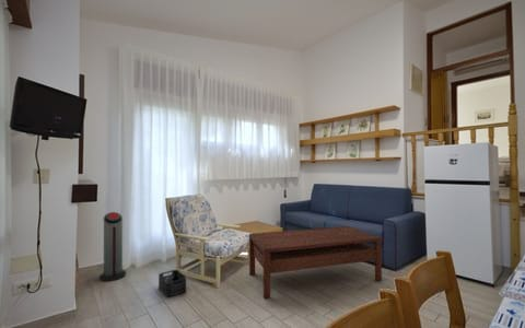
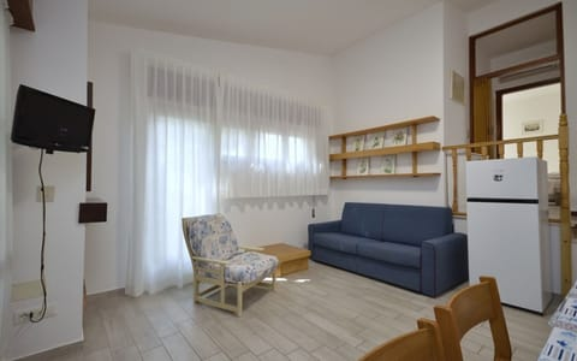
- coffee table [248,225,383,300]
- storage bin [158,269,187,297]
- air purifier [98,211,127,282]
